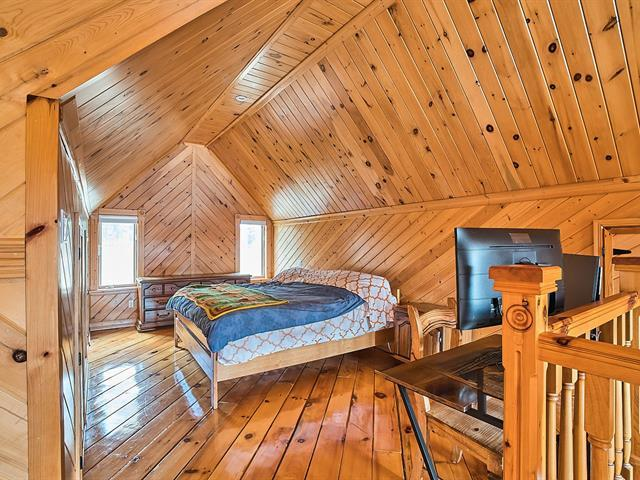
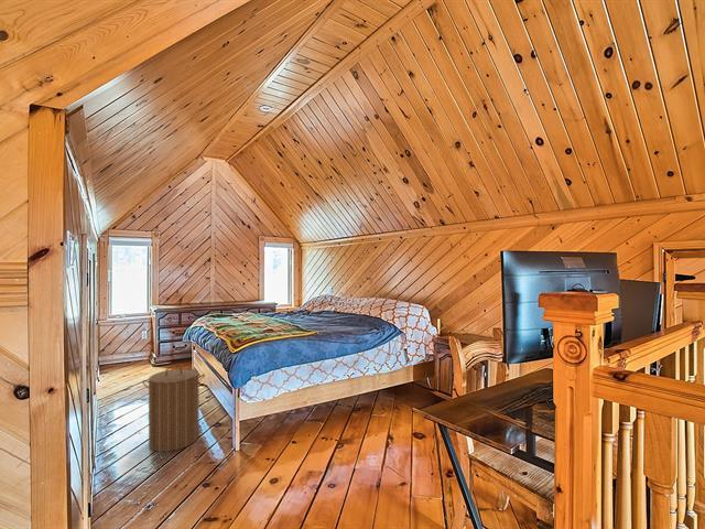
+ laundry hamper [141,364,206,453]
